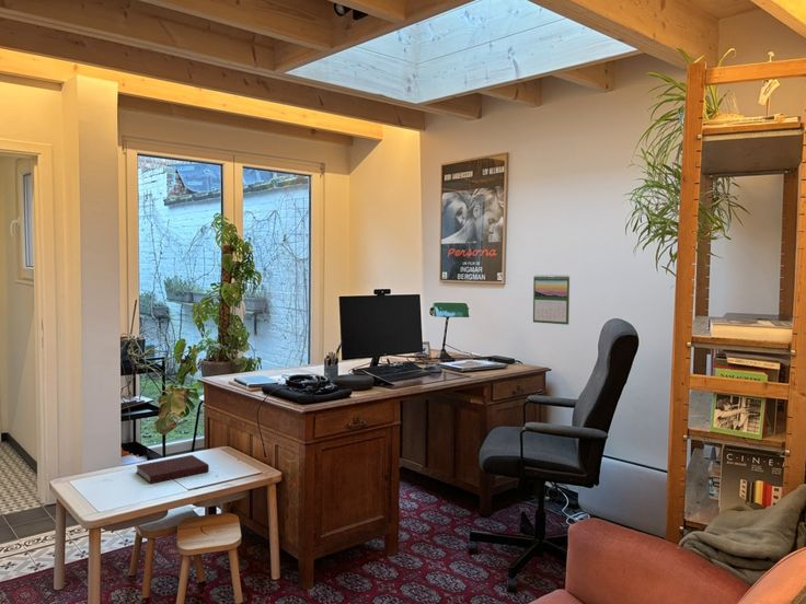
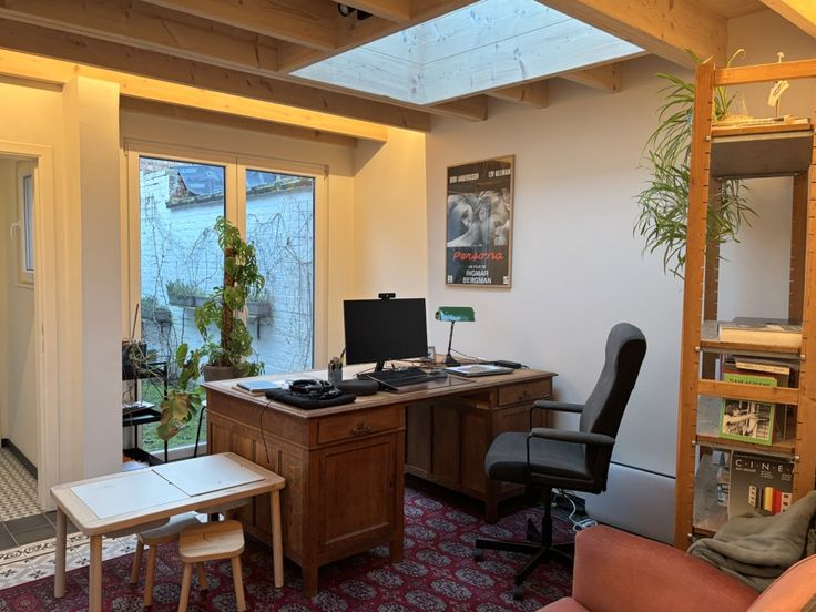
- calendar [532,274,571,326]
- notebook [135,454,210,485]
